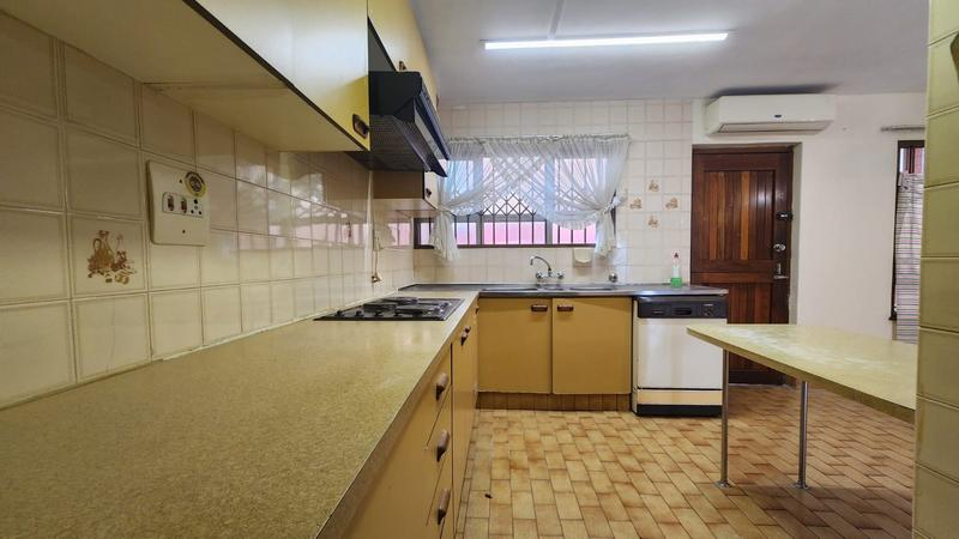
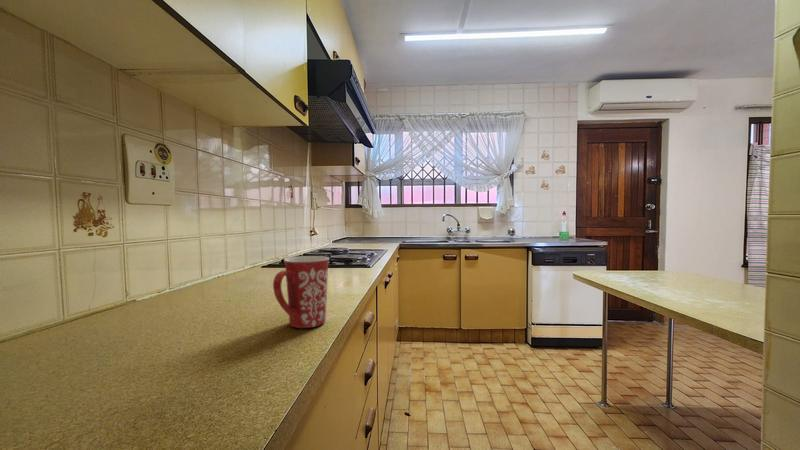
+ mug [272,255,330,329]
